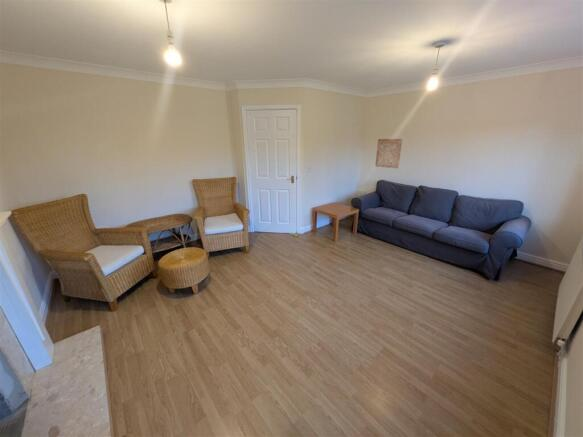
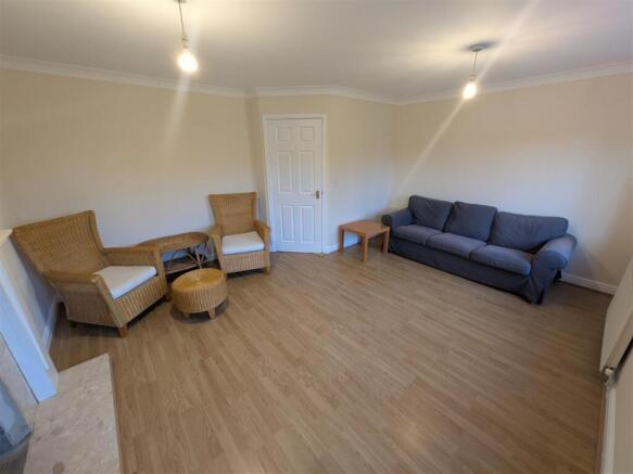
- stone relief [374,138,403,169]
